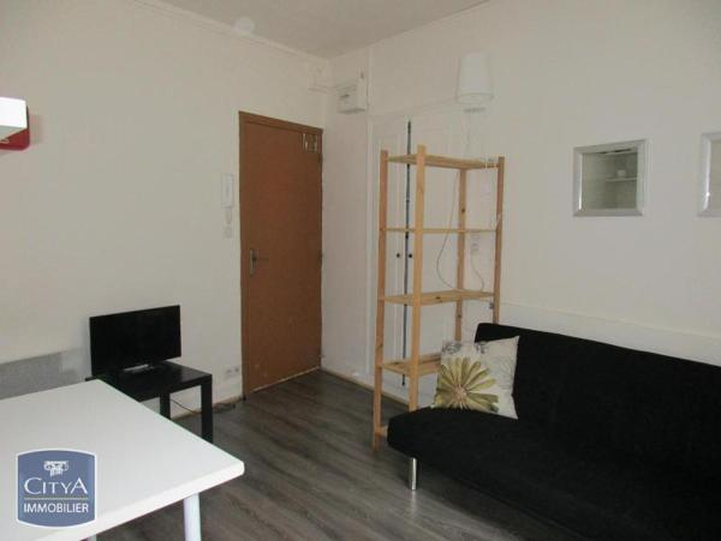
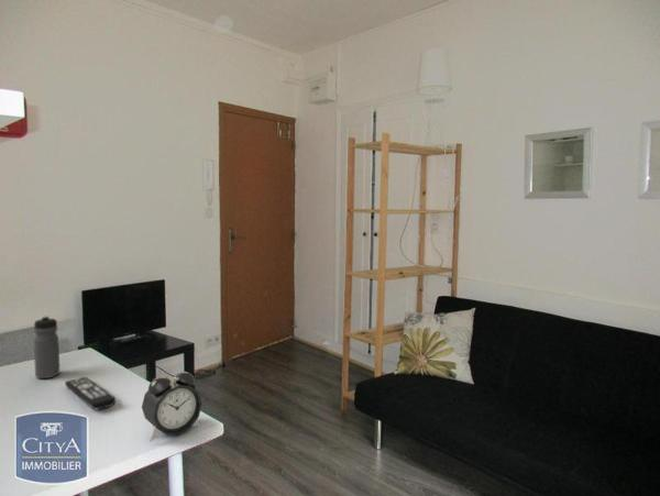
+ water bottle [33,315,61,379]
+ alarm clock [141,371,202,442]
+ remote control [64,376,117,410]
